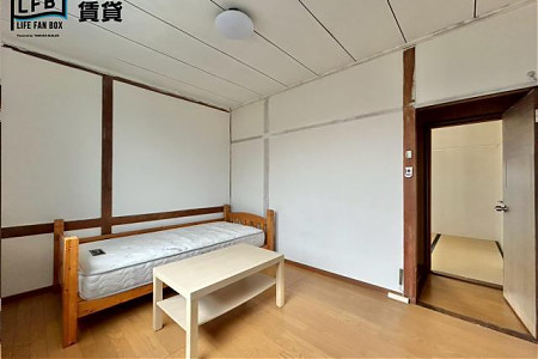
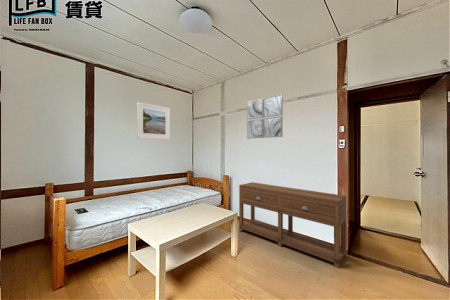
+ wall art [246,93,284,140]
+ console table [238,181,347,269]
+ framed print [136,101,171,141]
